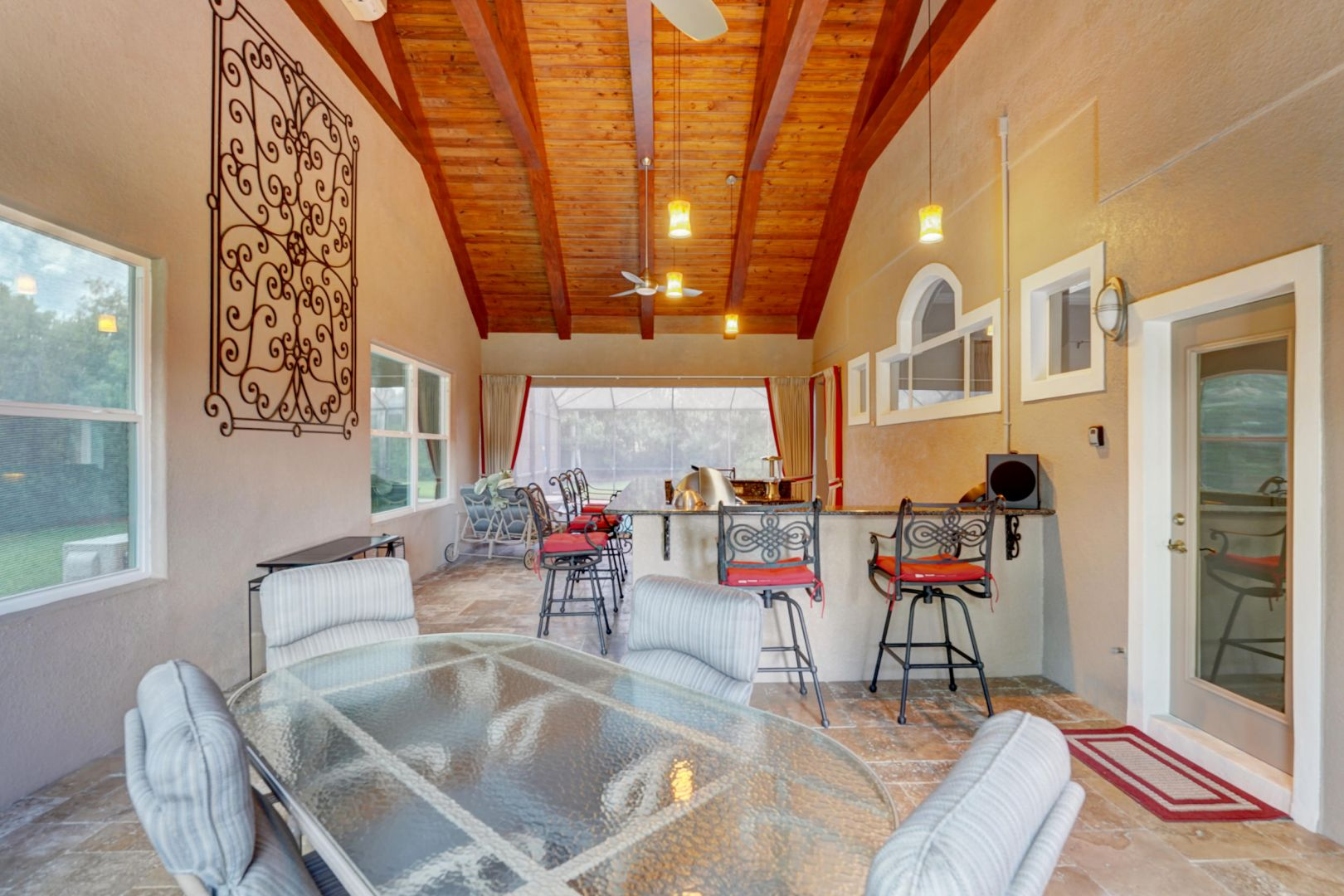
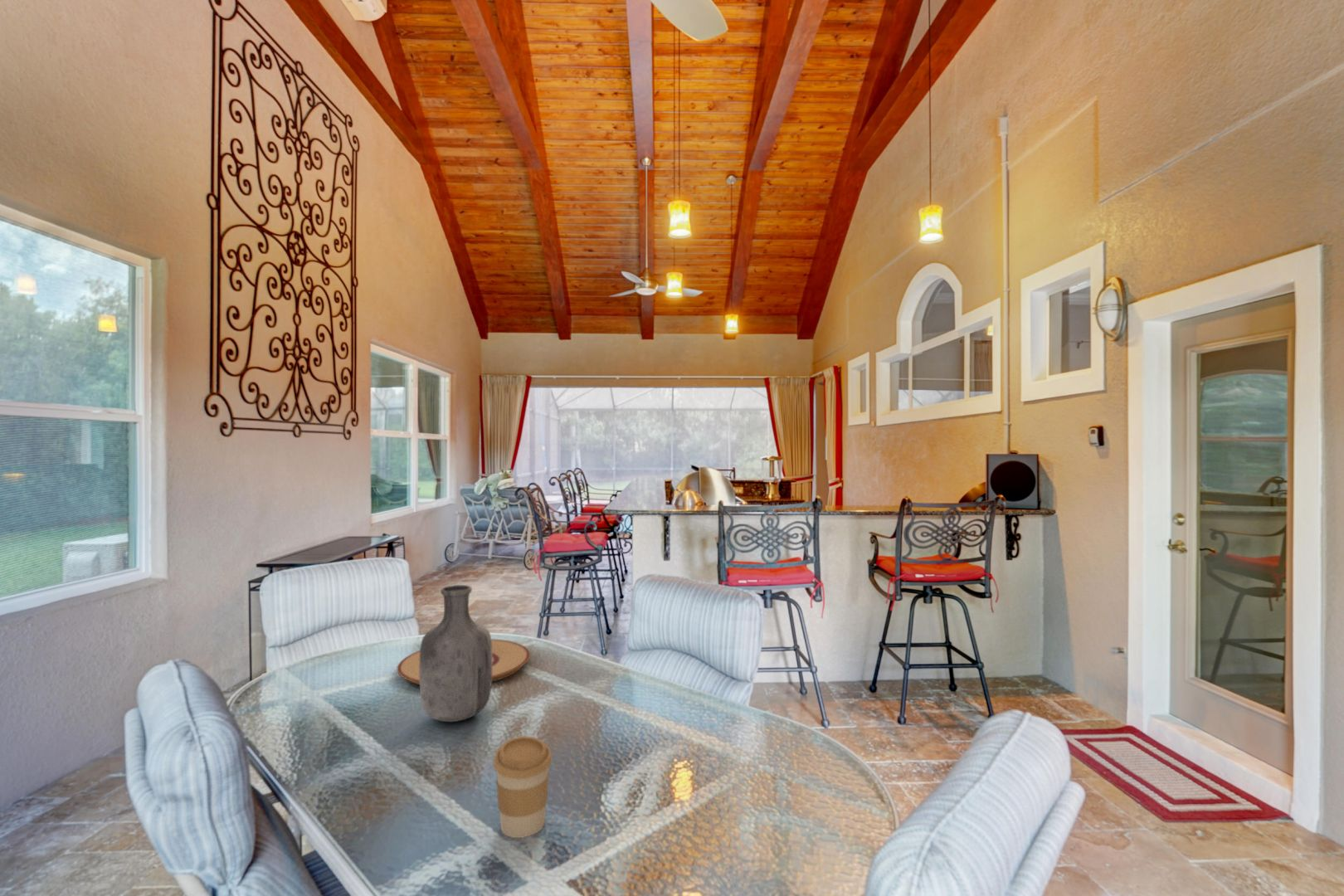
+ coffee cup [493,735,553,839]
+ plate [396,639,531,685]
+ vase [419,584,493,723]
